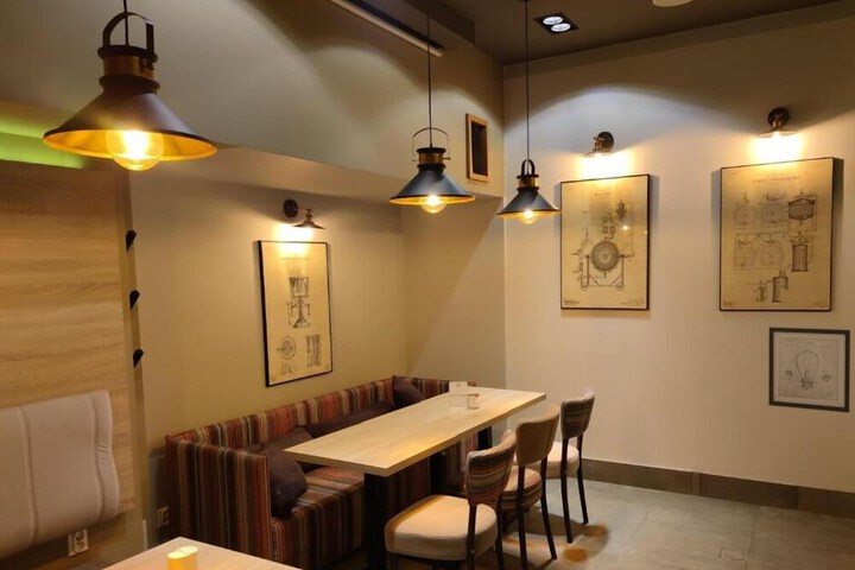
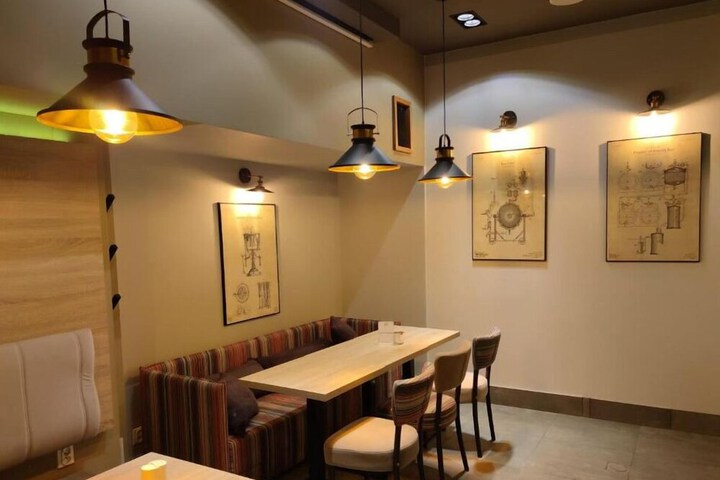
- wall art [767,327,851,413]
